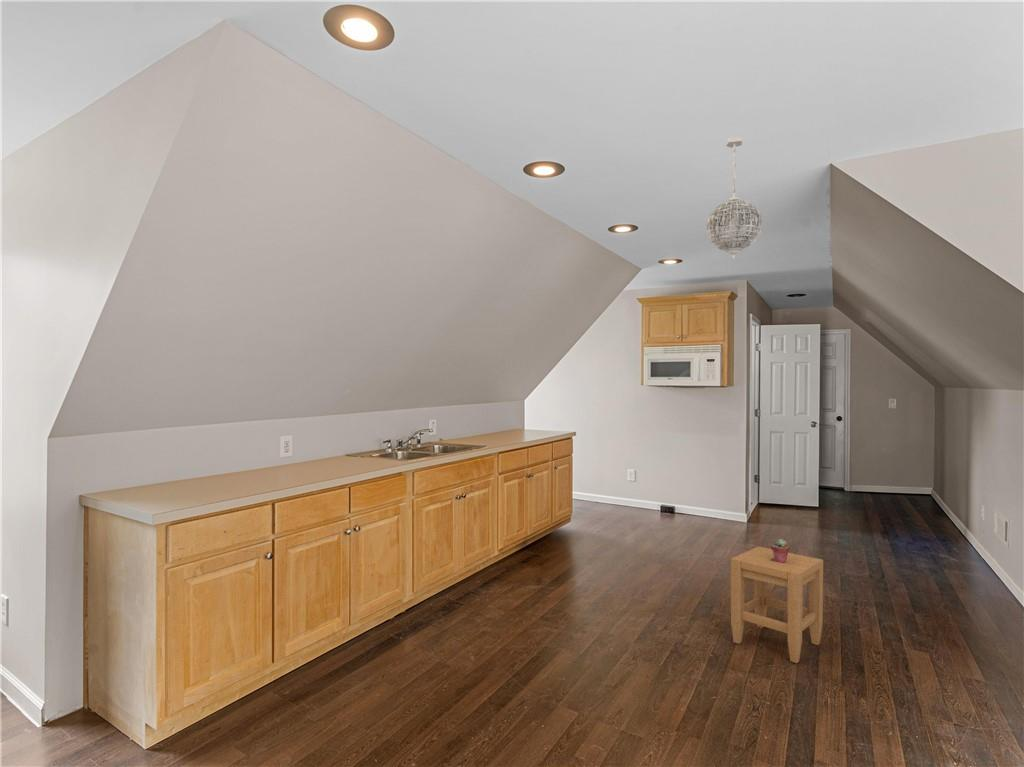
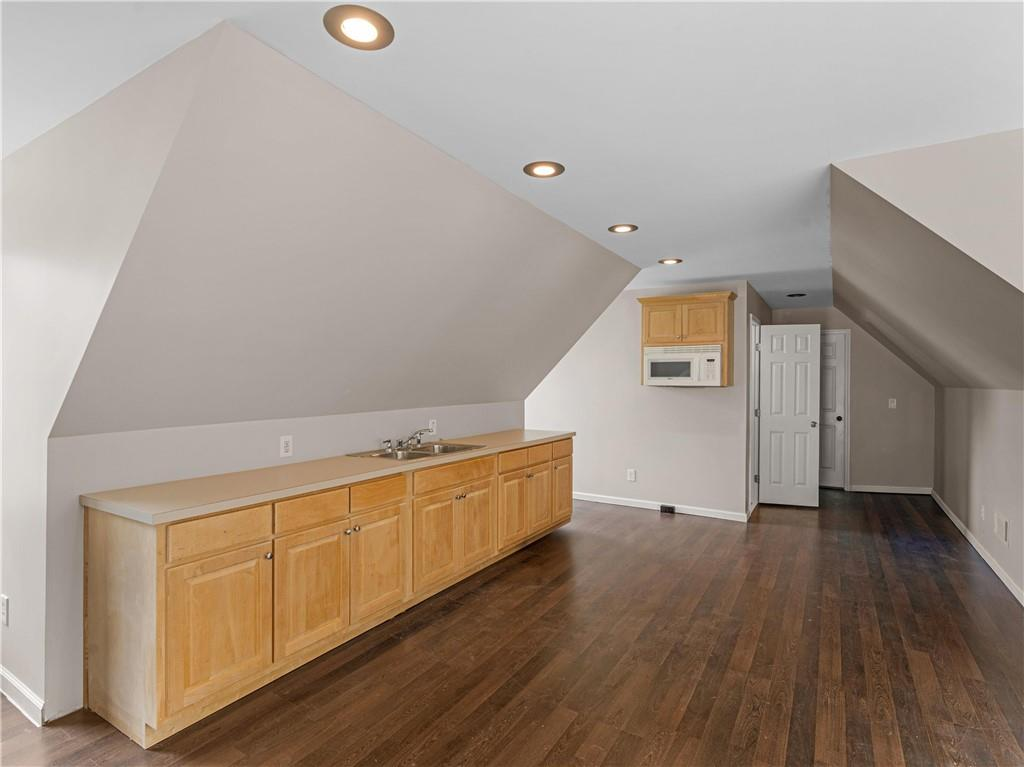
- stool [730,546,824,664]
- potted succulent [770,538,791,563]
- pendant light [705,136,764,260]
